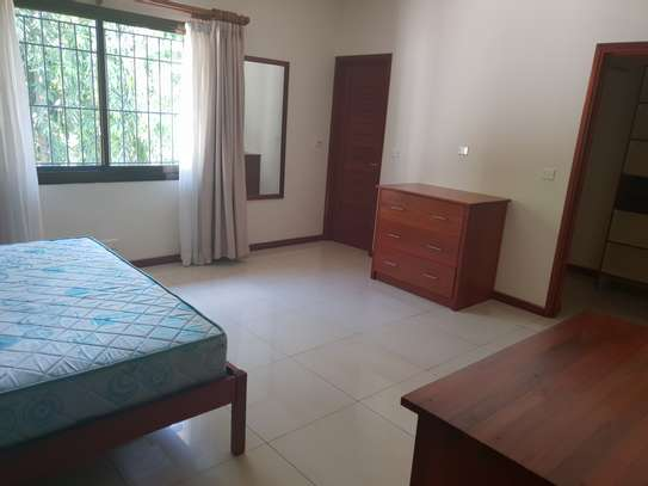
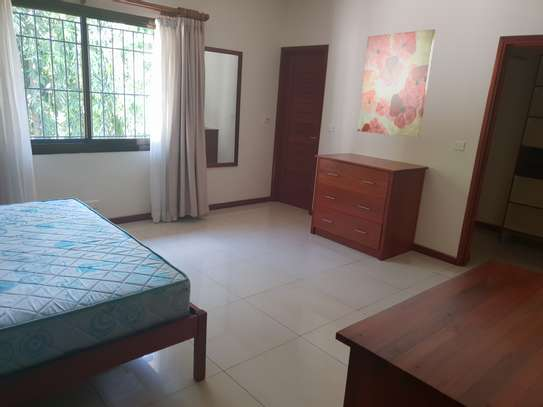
+ wall art [357,28,436,138]
